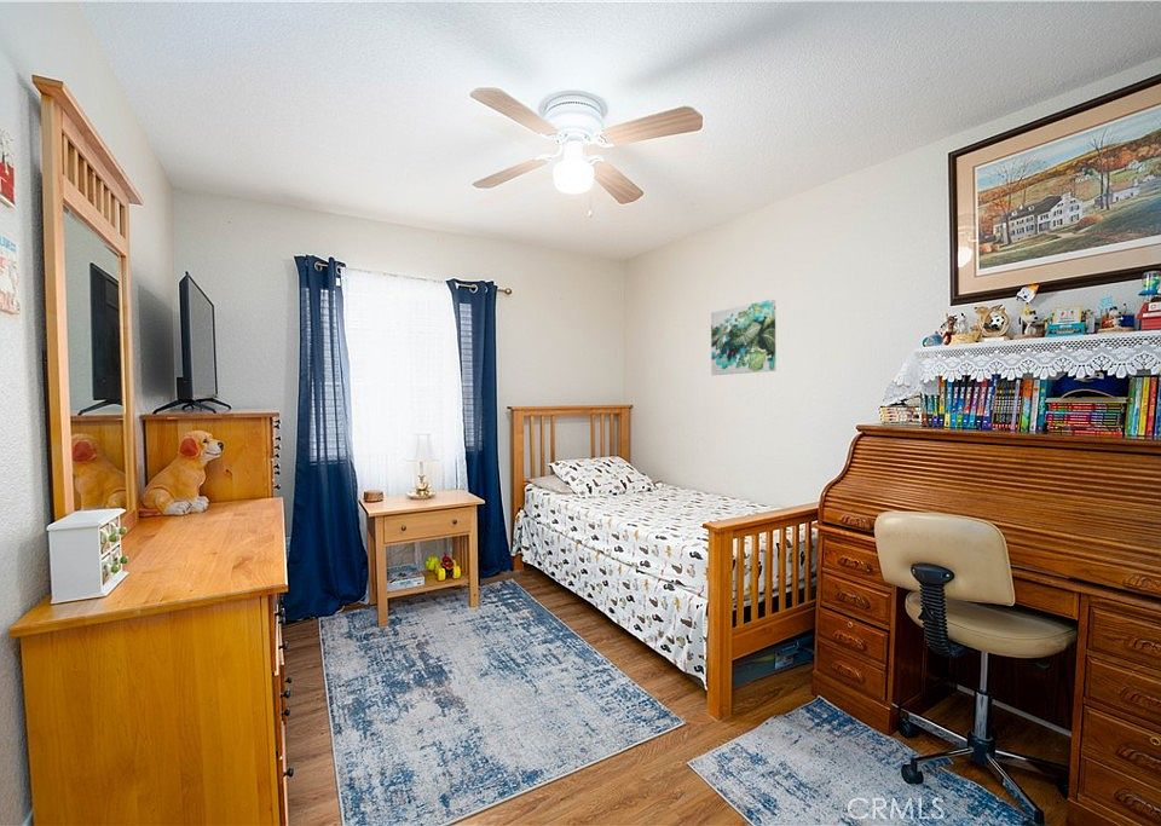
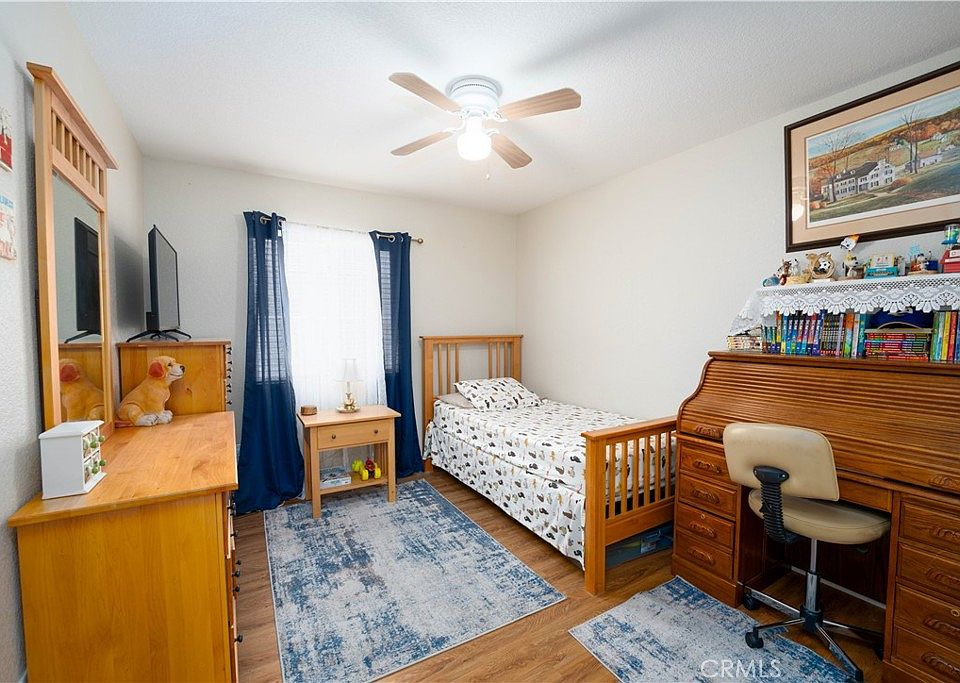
- wall art [710,299,776,376]
